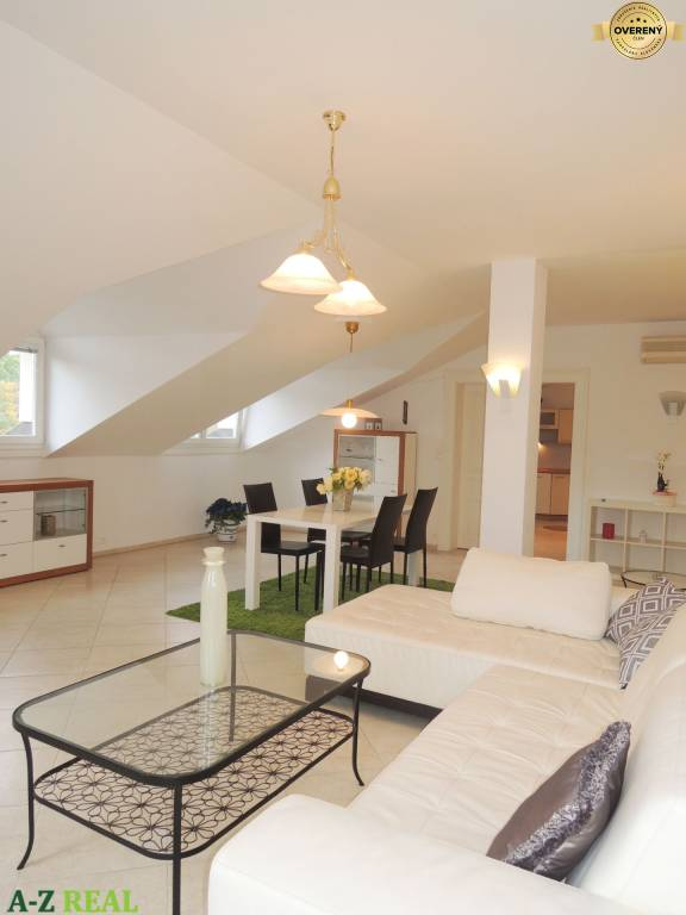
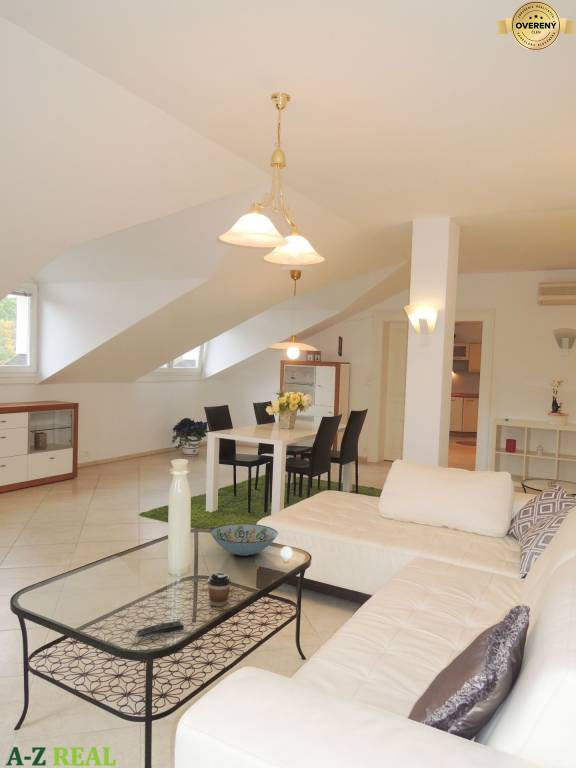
+ coffee cup [207,571,232,608]
+ remote control [135,620,185,638]
+ decorative bowl [210,523,279,557]
